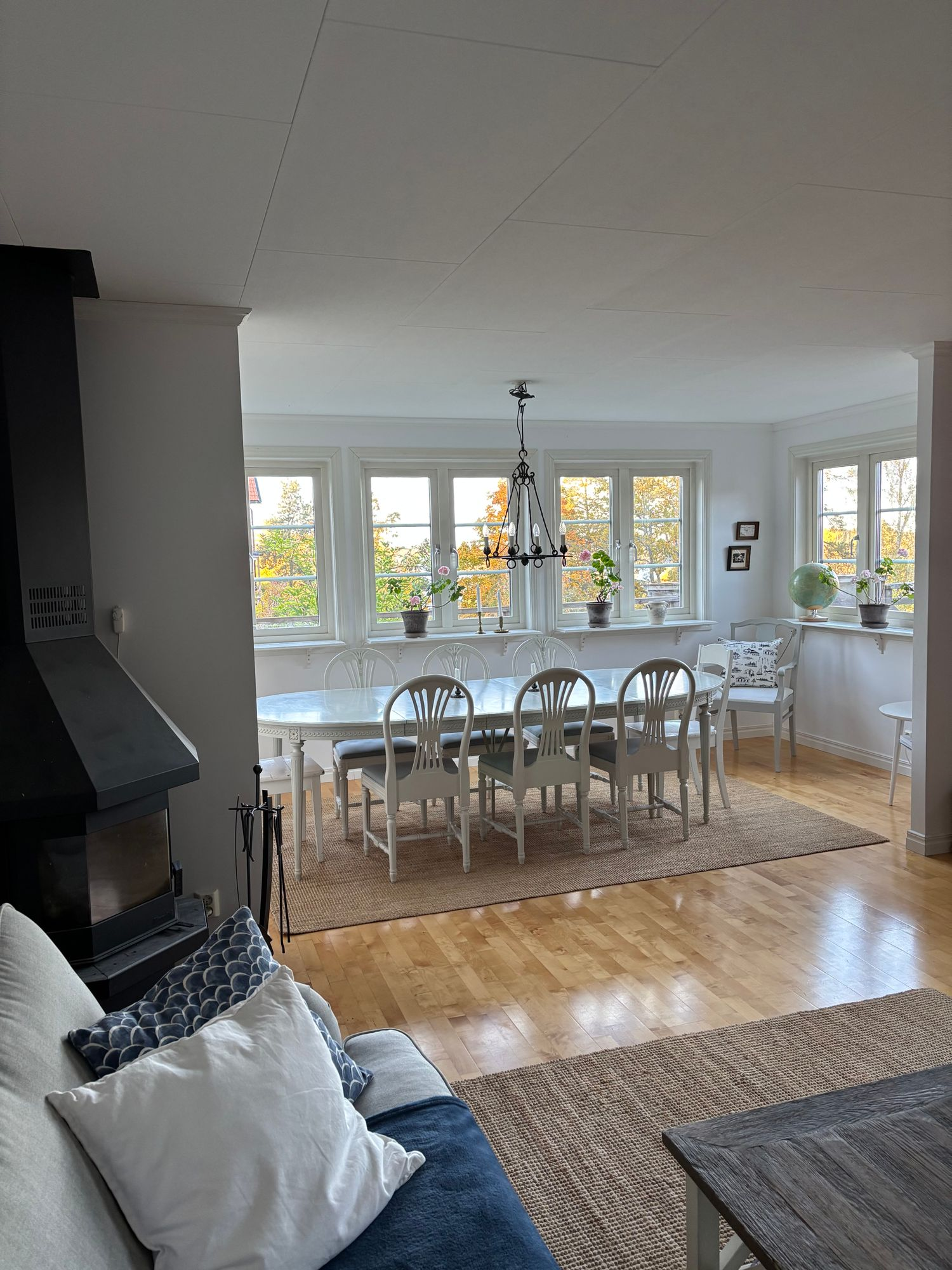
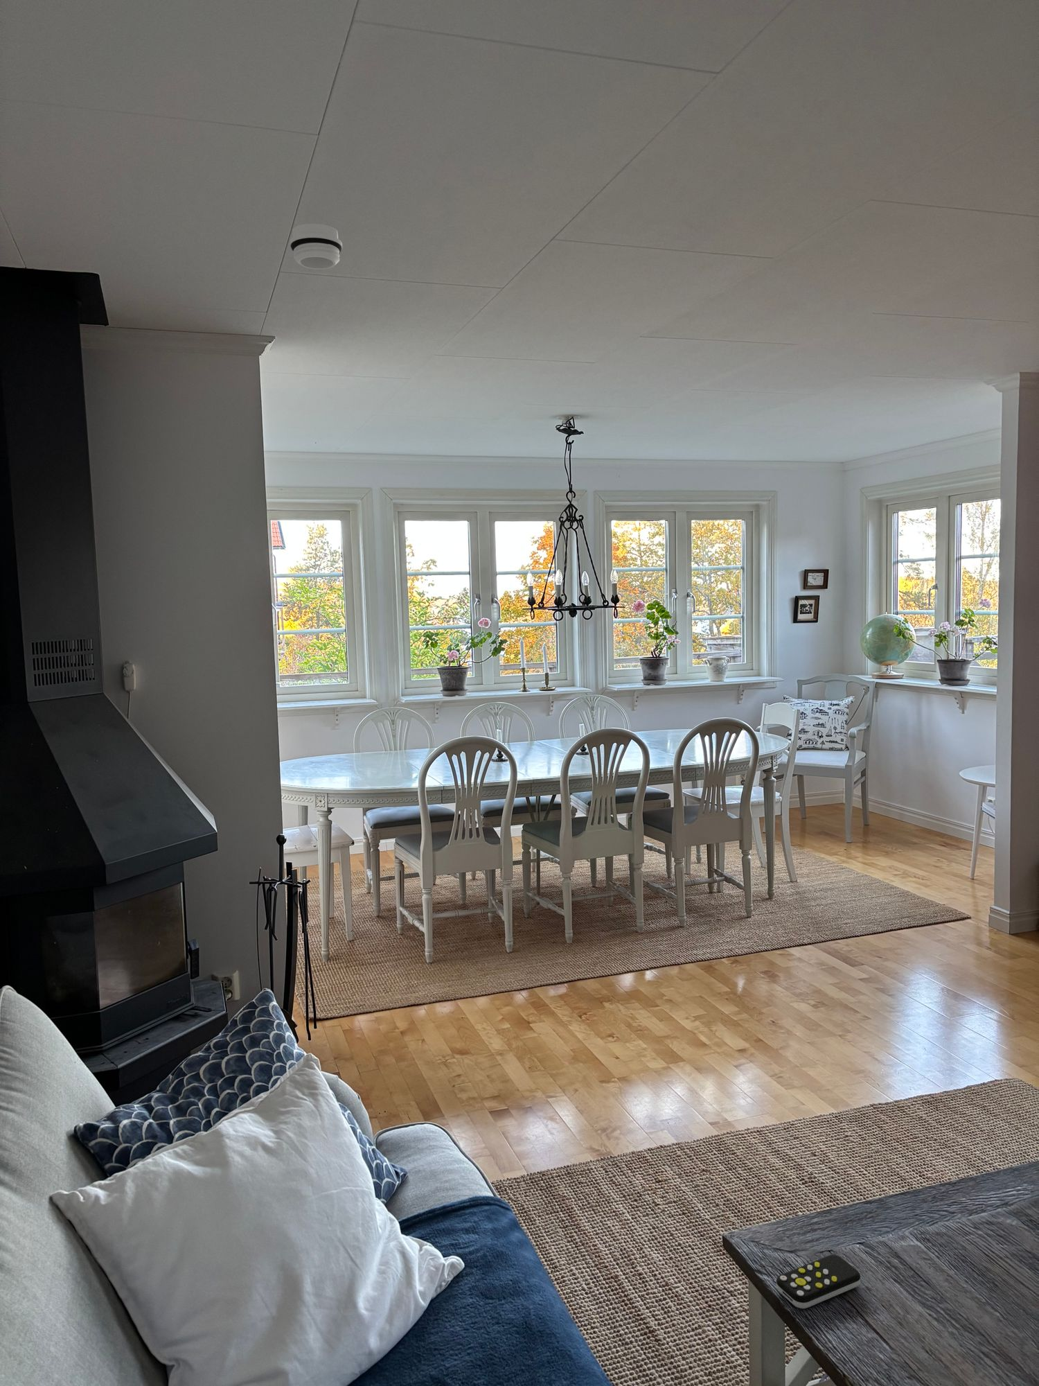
+ remote control [776,1254,861,1310]
+ smoke detector [289,223,343,271]
